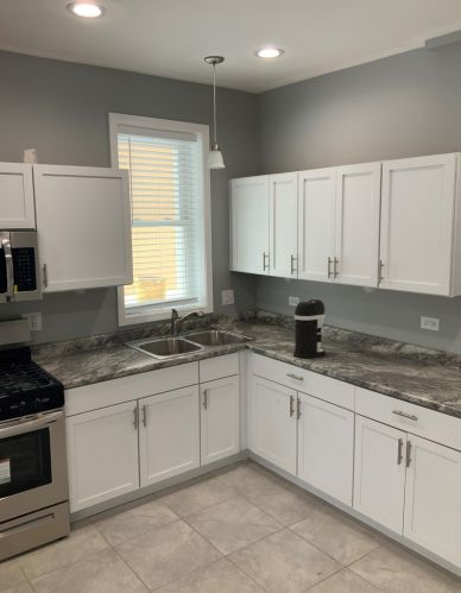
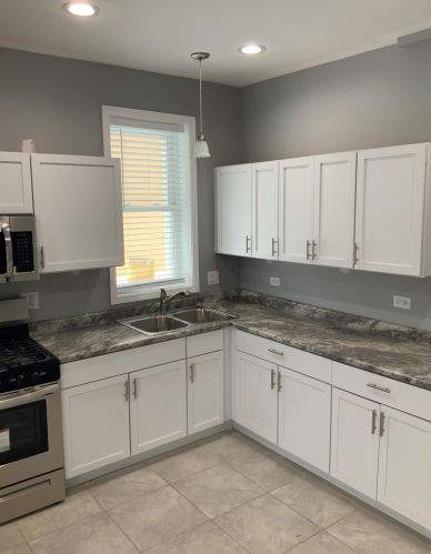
- coffee maker [292,297,327,359]
